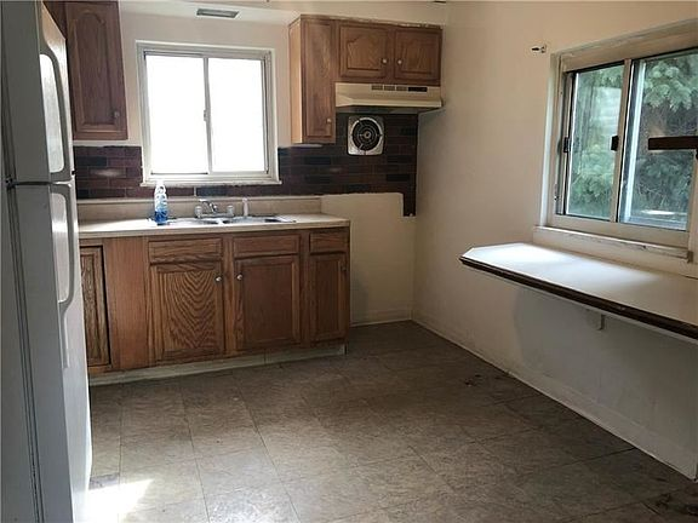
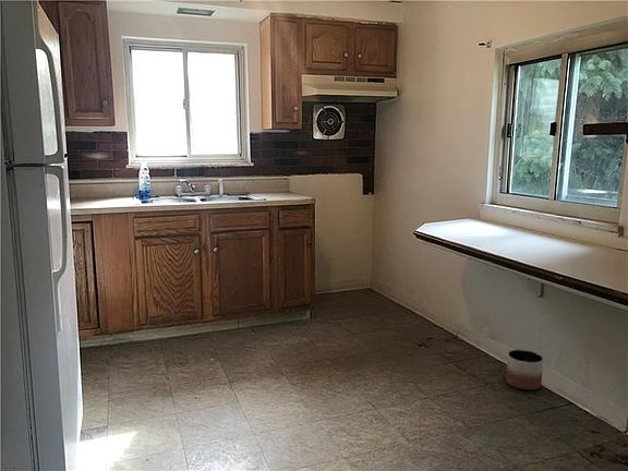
+ planter [505,349,544,390]
